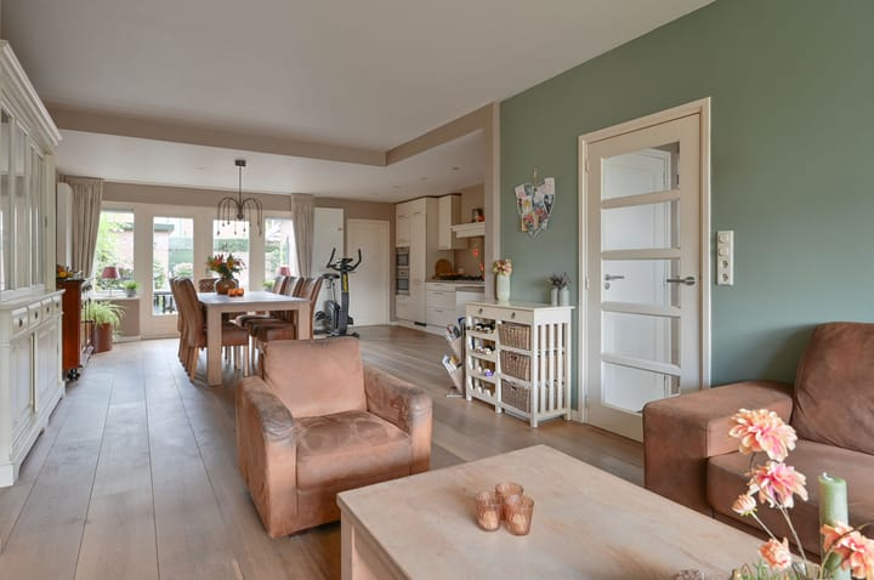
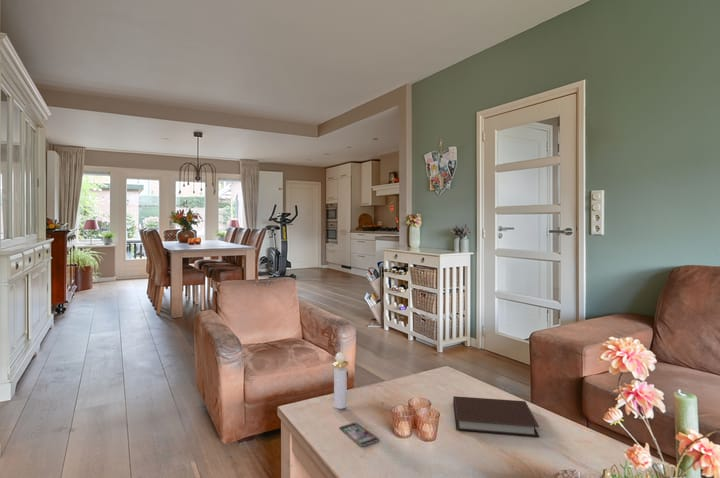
+ notebook [452,395,540,437]
+ smartphone [338,422,380,447]
+ perfume bottle [331,351,349,409]
